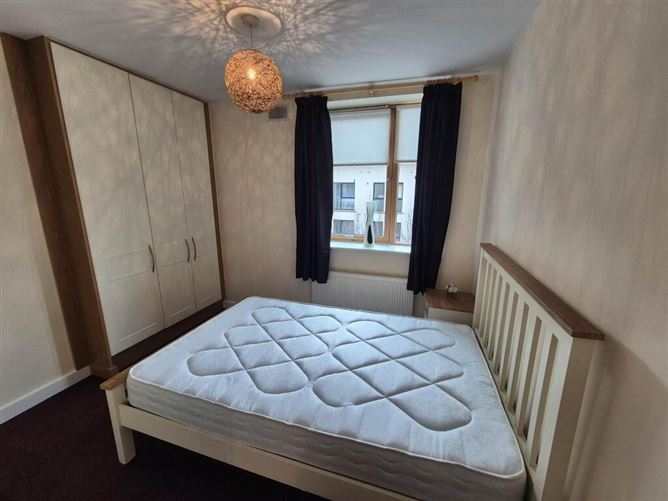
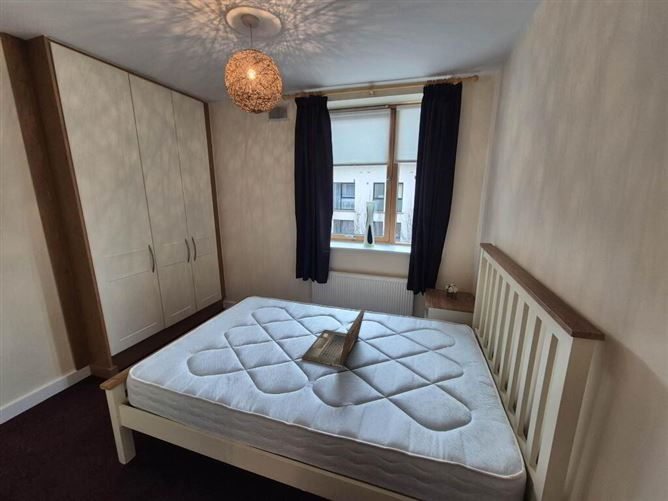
+ laptop [301,307,366,368]
